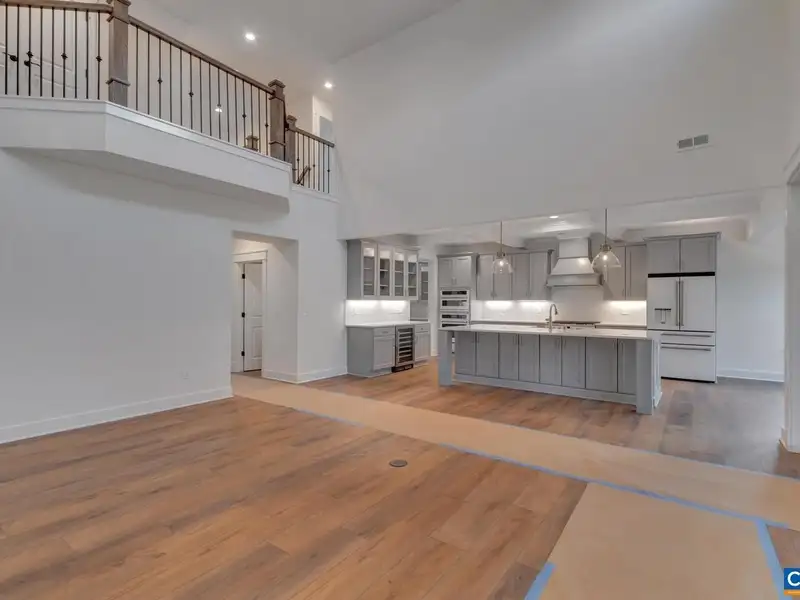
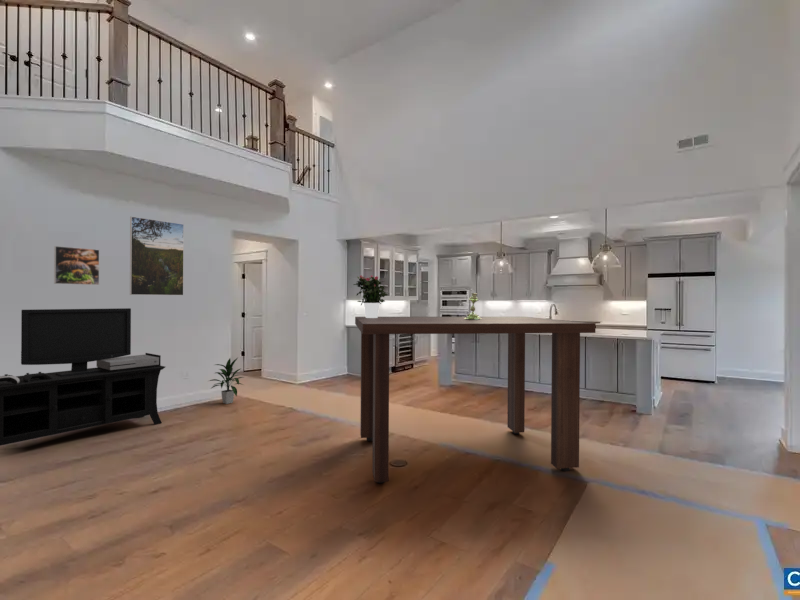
+ dining table [354,316,597,484]
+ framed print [53,245,100,286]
+ potted flower [352,274,389,318]
+ candlestick [464,292,481,320]
+ media console [0,307,166,447]
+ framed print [129,215,185,296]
+ indoor plant [208,357,245,405]
